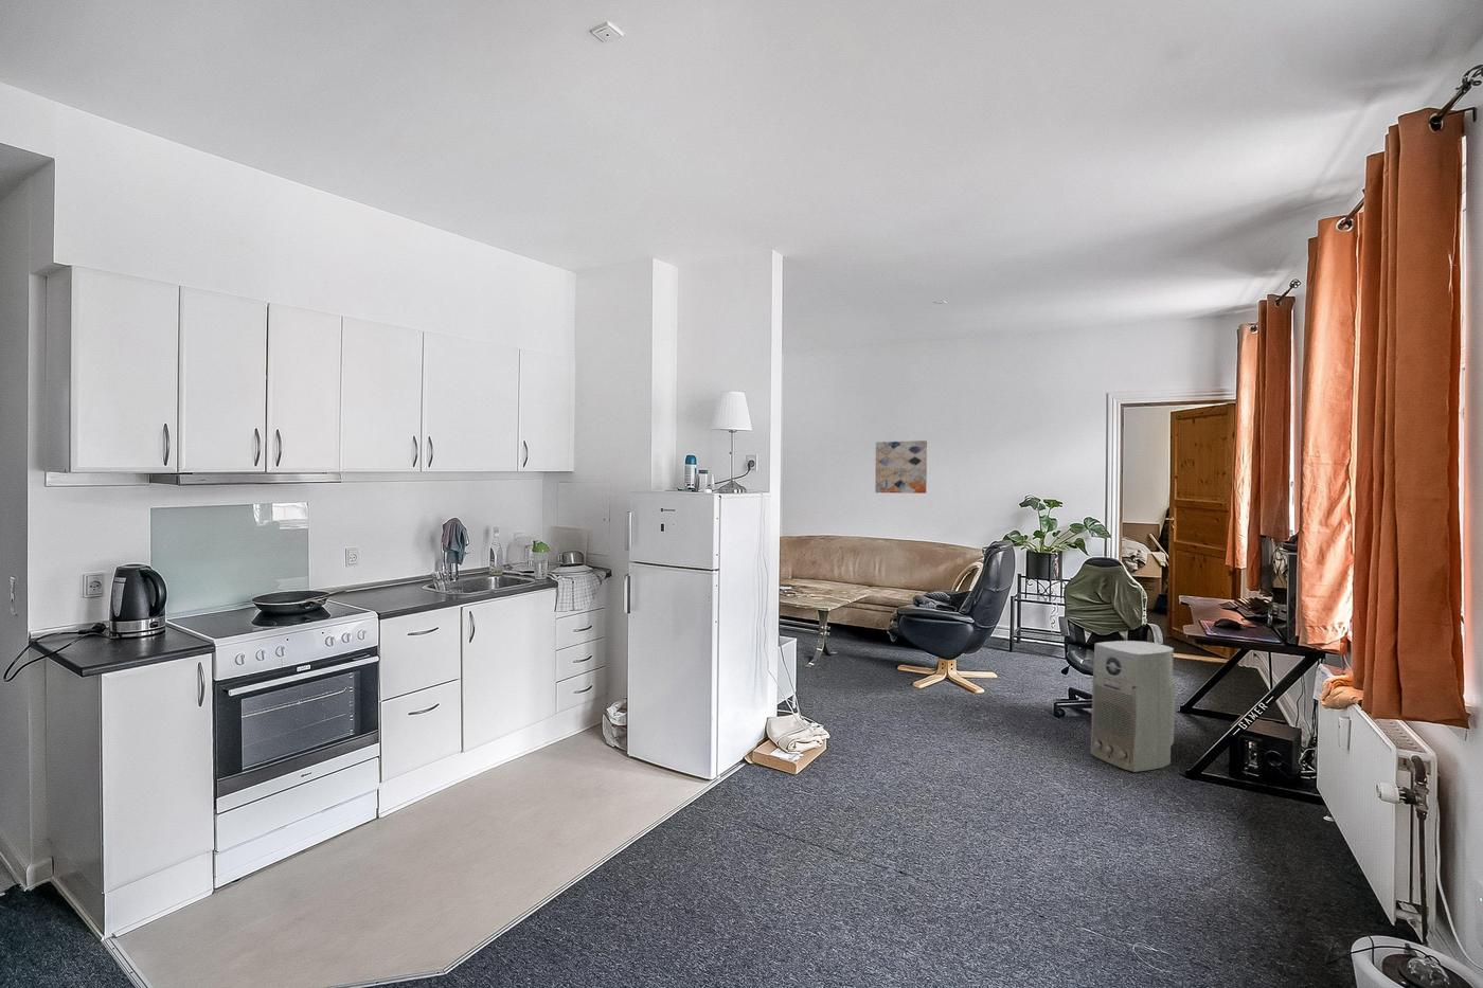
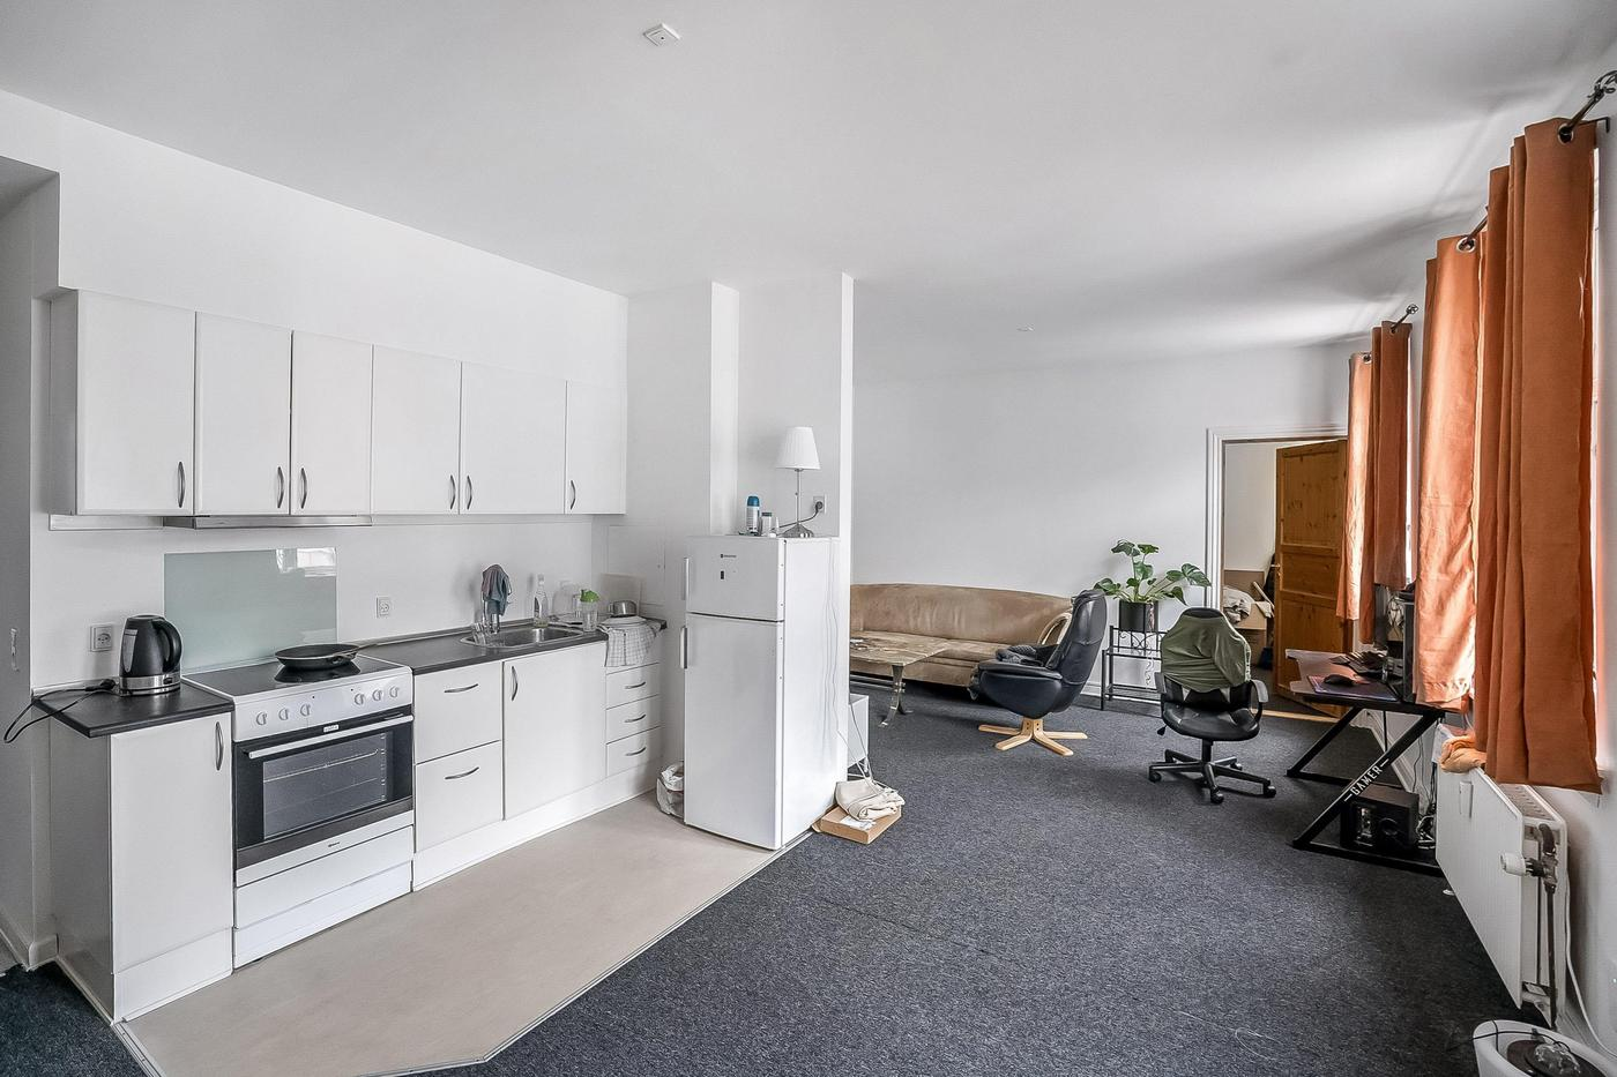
- wall art [874,440,928,494]
- air purifier [1089,640,1176,773]
